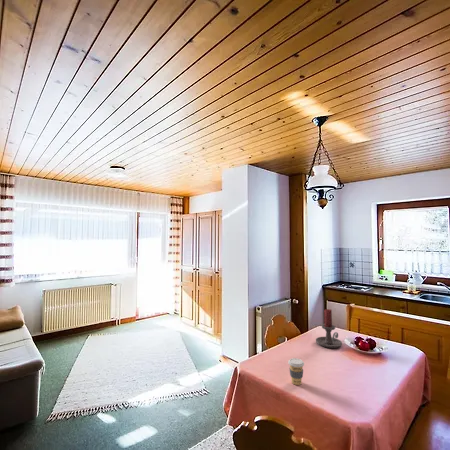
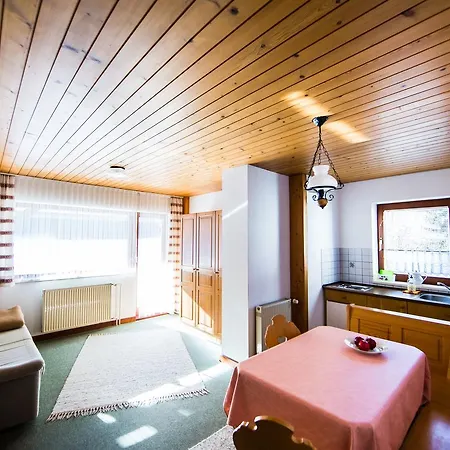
- coffee cup [287,357,305,386]
- candle holder [315,308,343,349]
